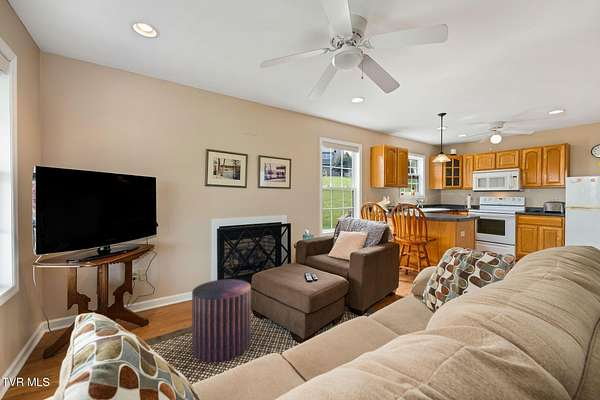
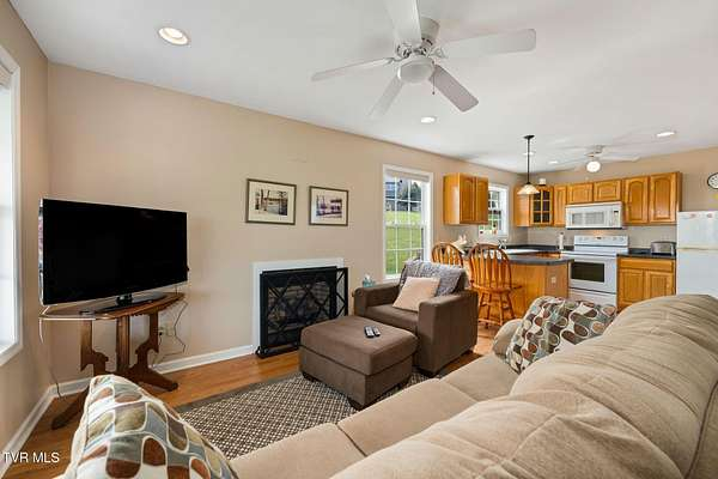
- pouf [191,278,252,363]
